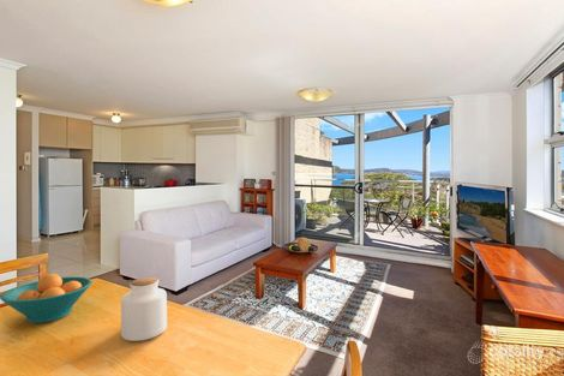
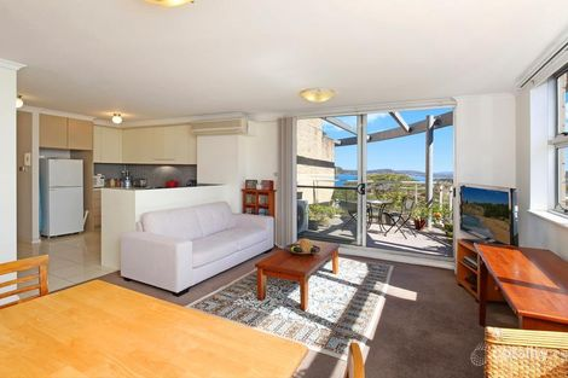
- fruit bowl [0,273,94,324]
- jar [120,276,168,342]
